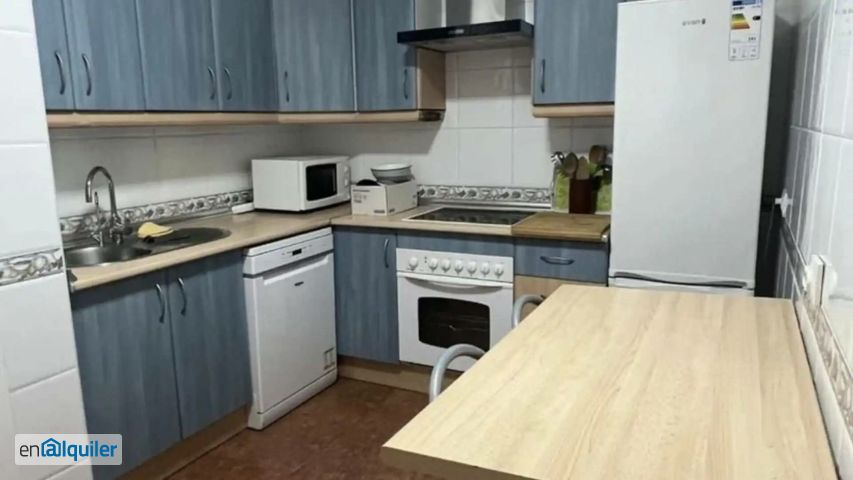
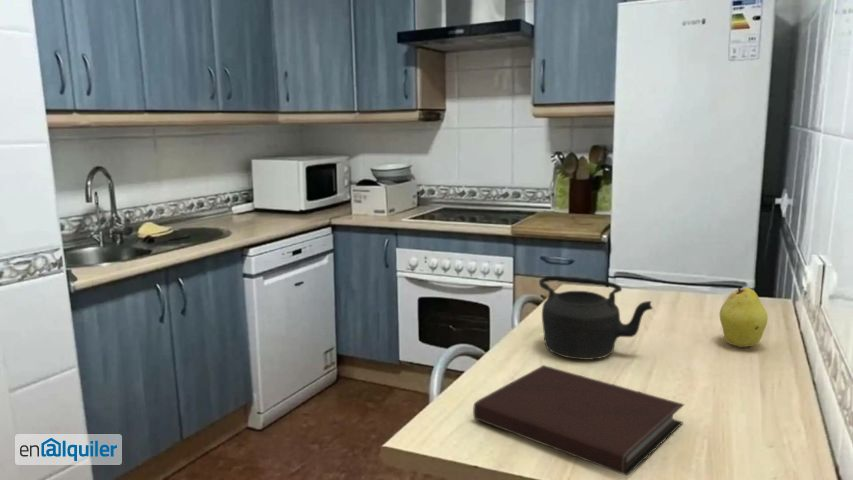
+ notebook [472,364,685,477]
+ fruit [719,287,768,348]
+ teapot [538,275,654,361]
